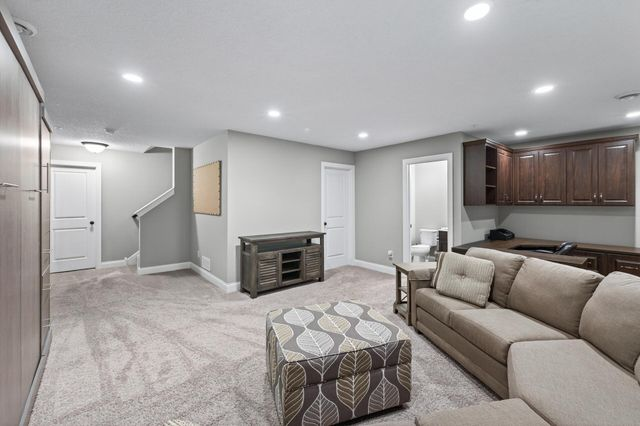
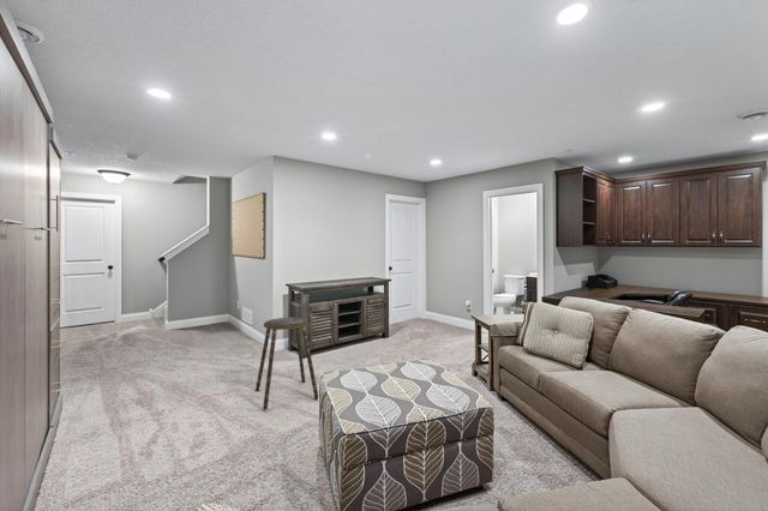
+ stool [254,317,319,410]
